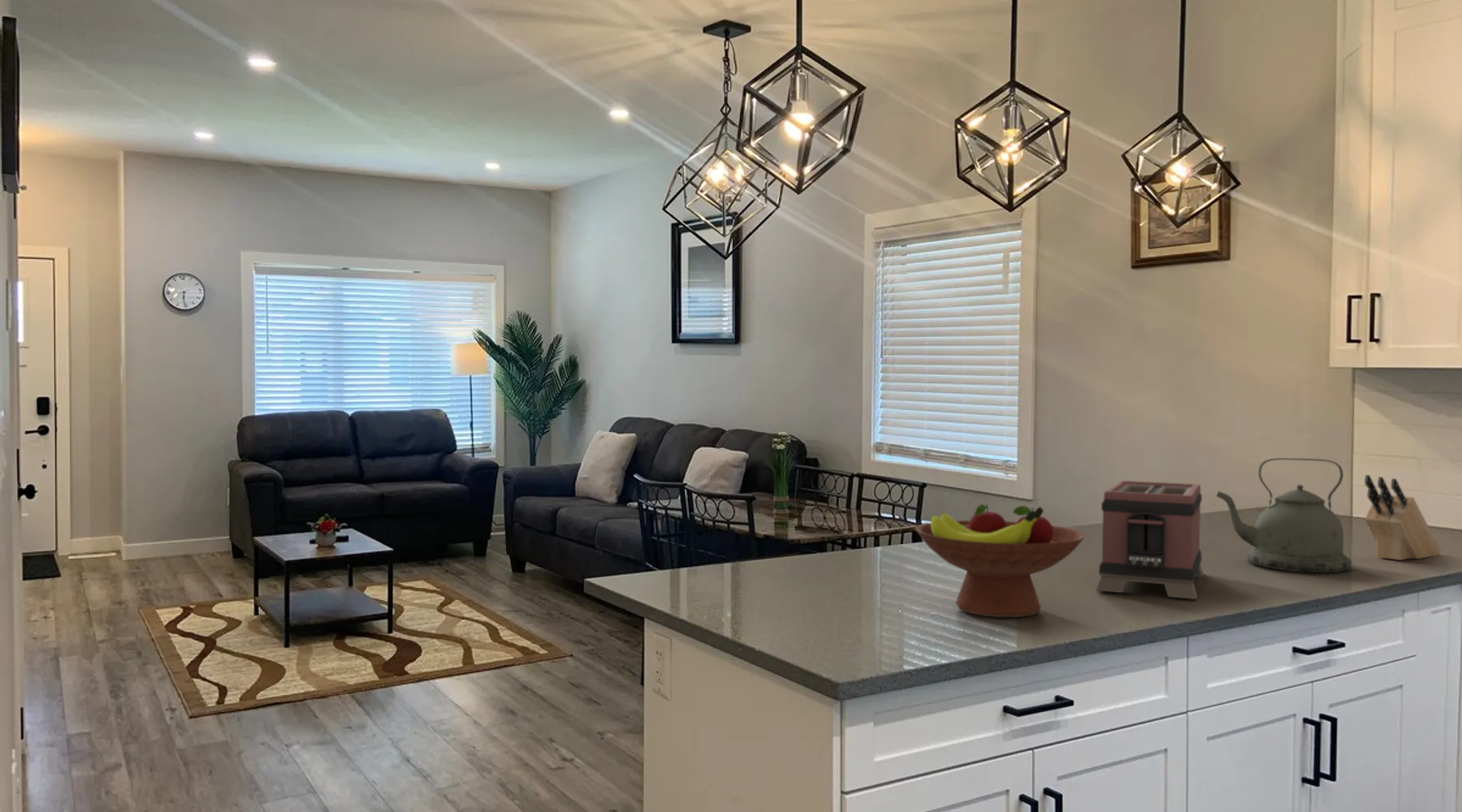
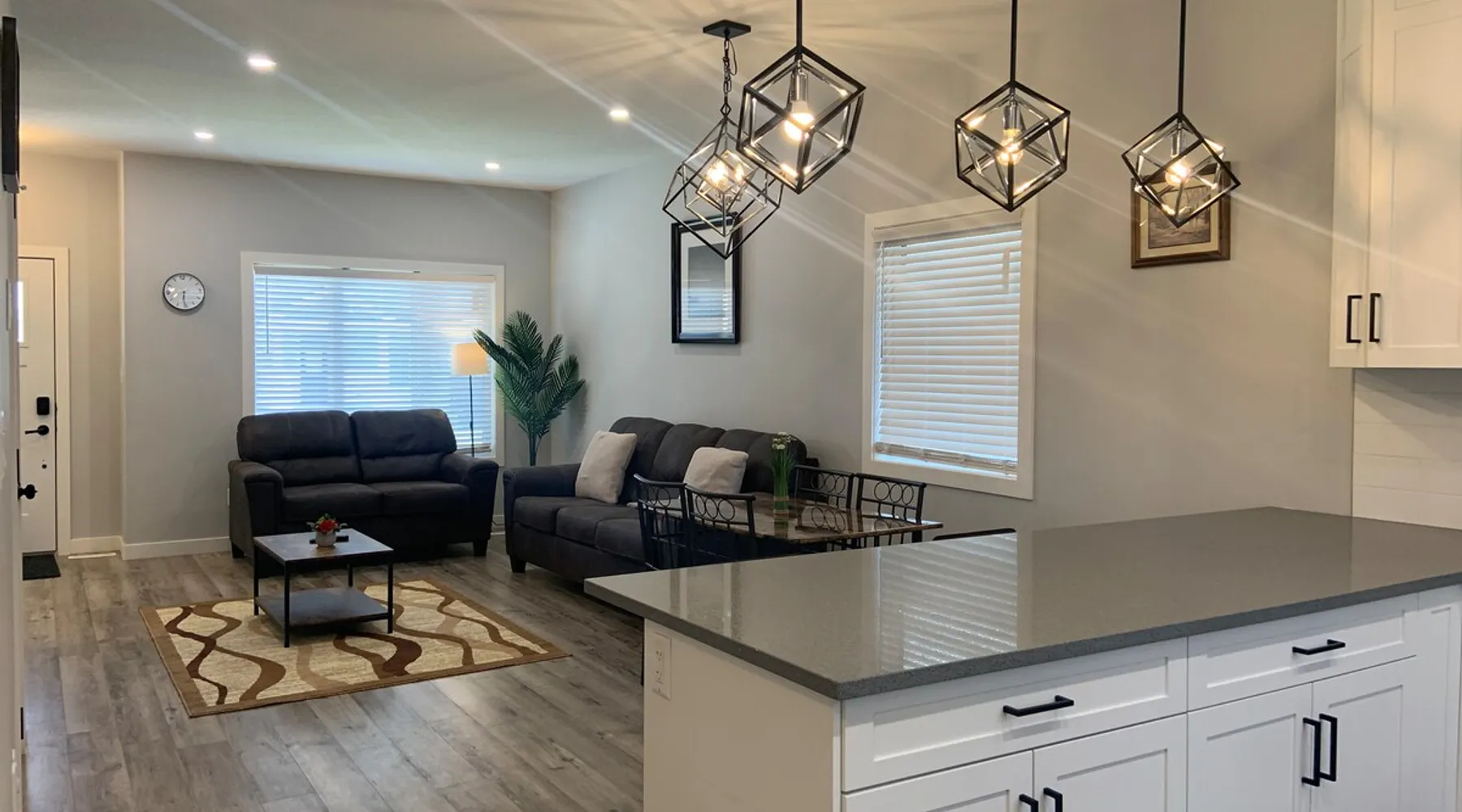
- kettle [1215,457,1352,573]
- fruit bowl [915,503,1087,618]
- toaster [1095,480,1205,600]
- knife block [1364,474,1442,561]
